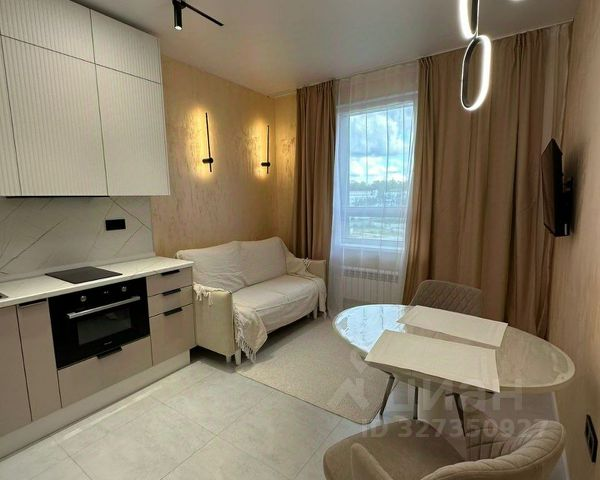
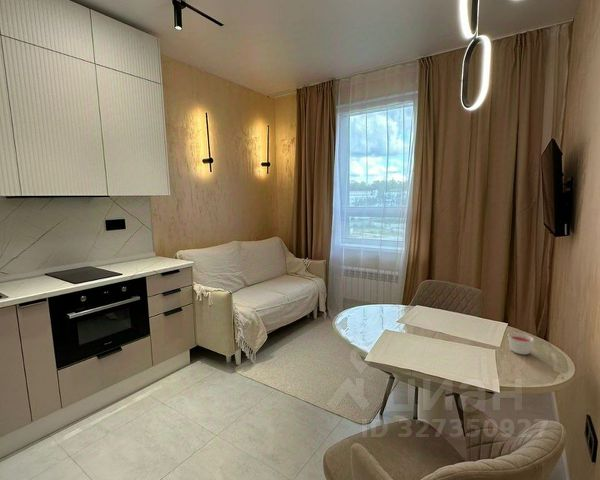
+ candle [507,332,535,355]
